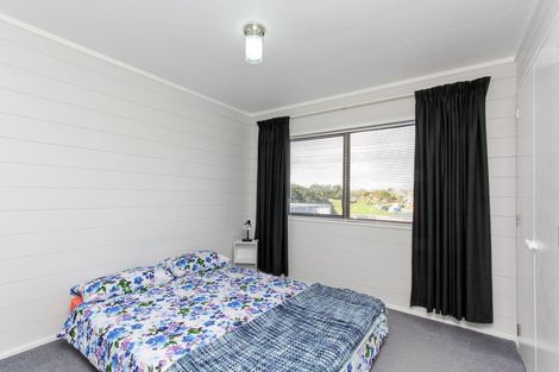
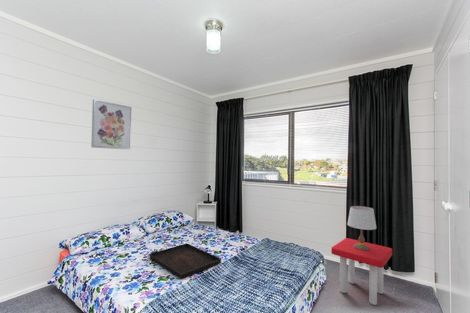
+ stool [330,237,393,306]
+ table lamp [346,205,377,250]
+ wall art [90,98,133,150]
+ serving tray [148,242,222,279]
